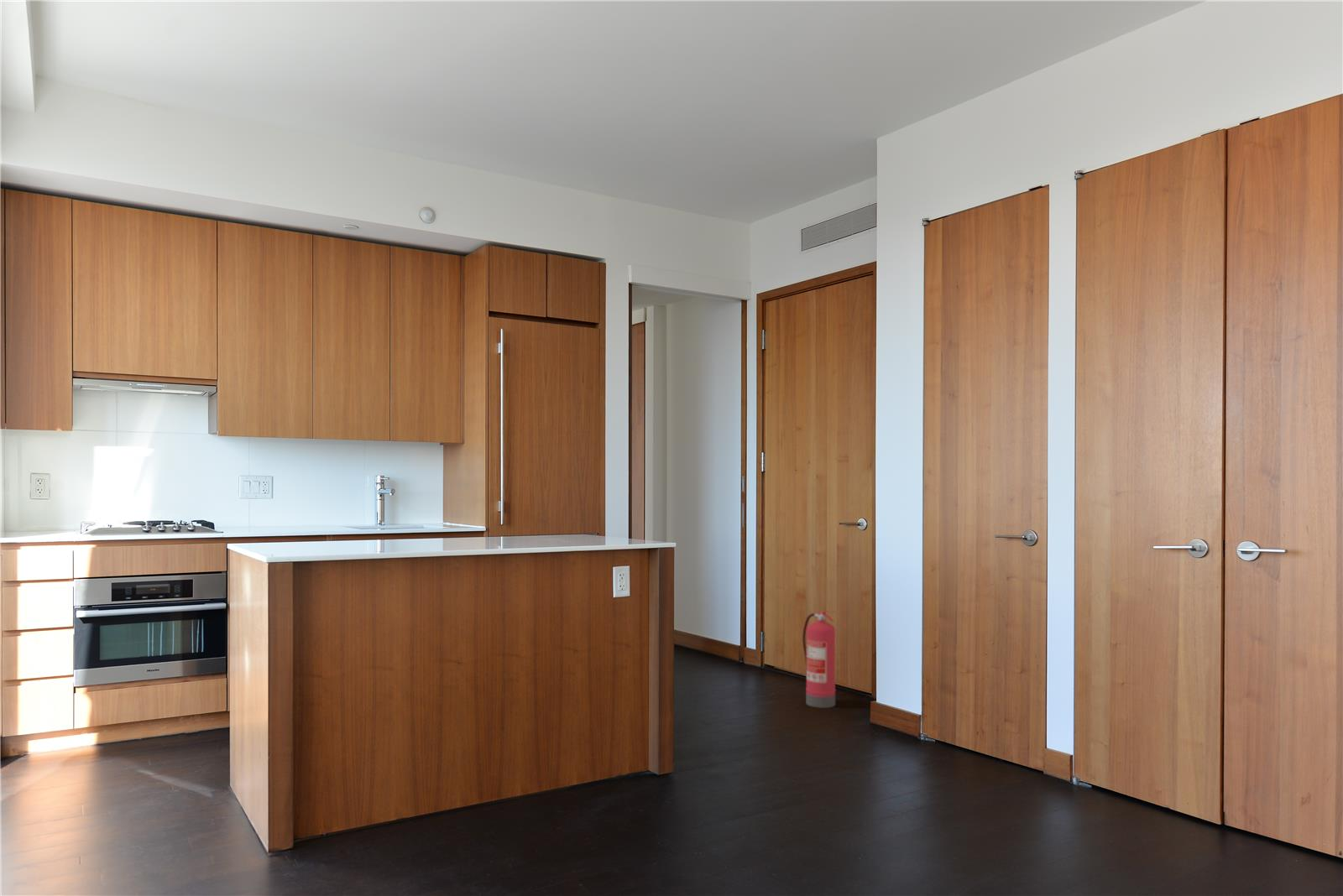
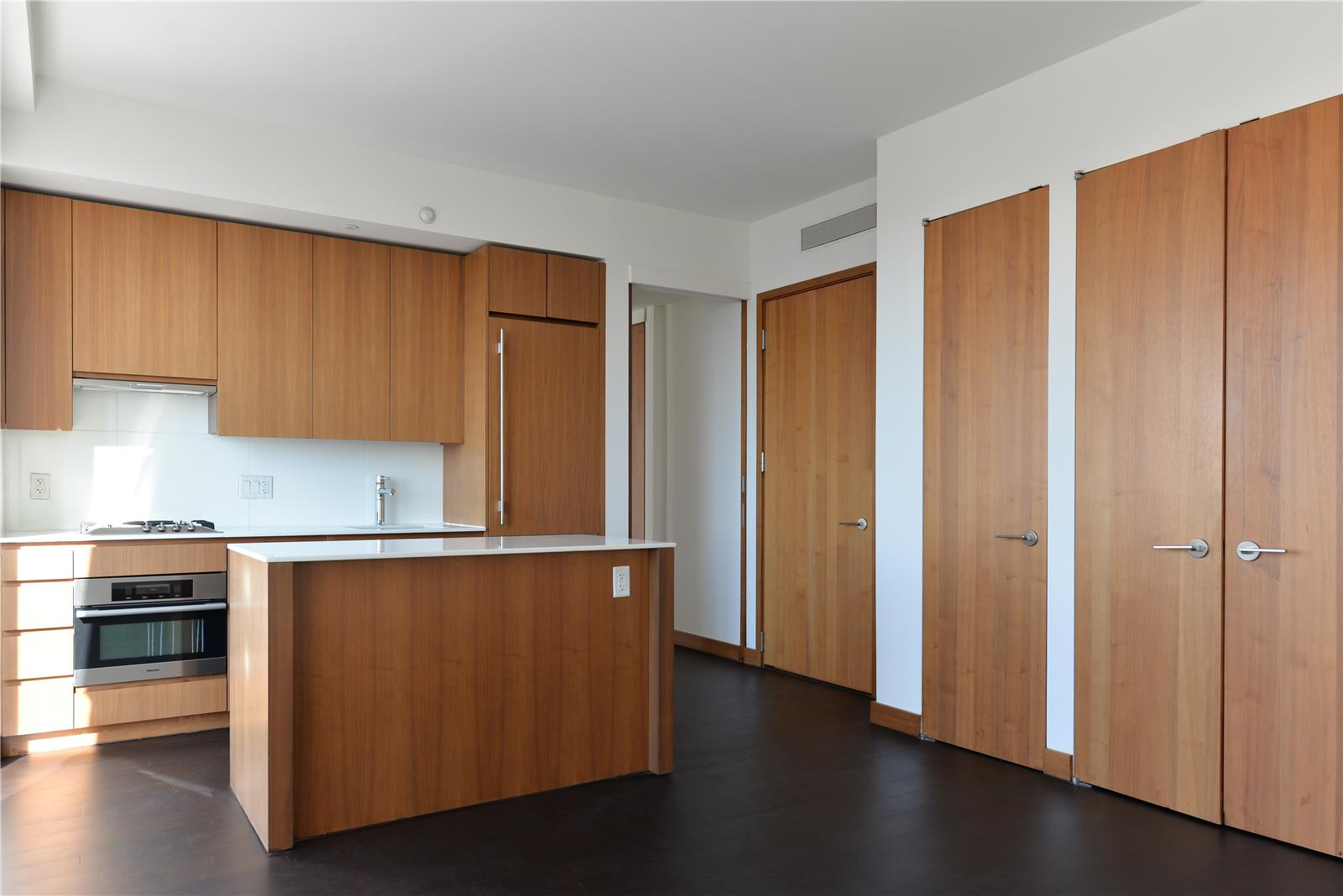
- fire extinguisher [802,609,837,709]
